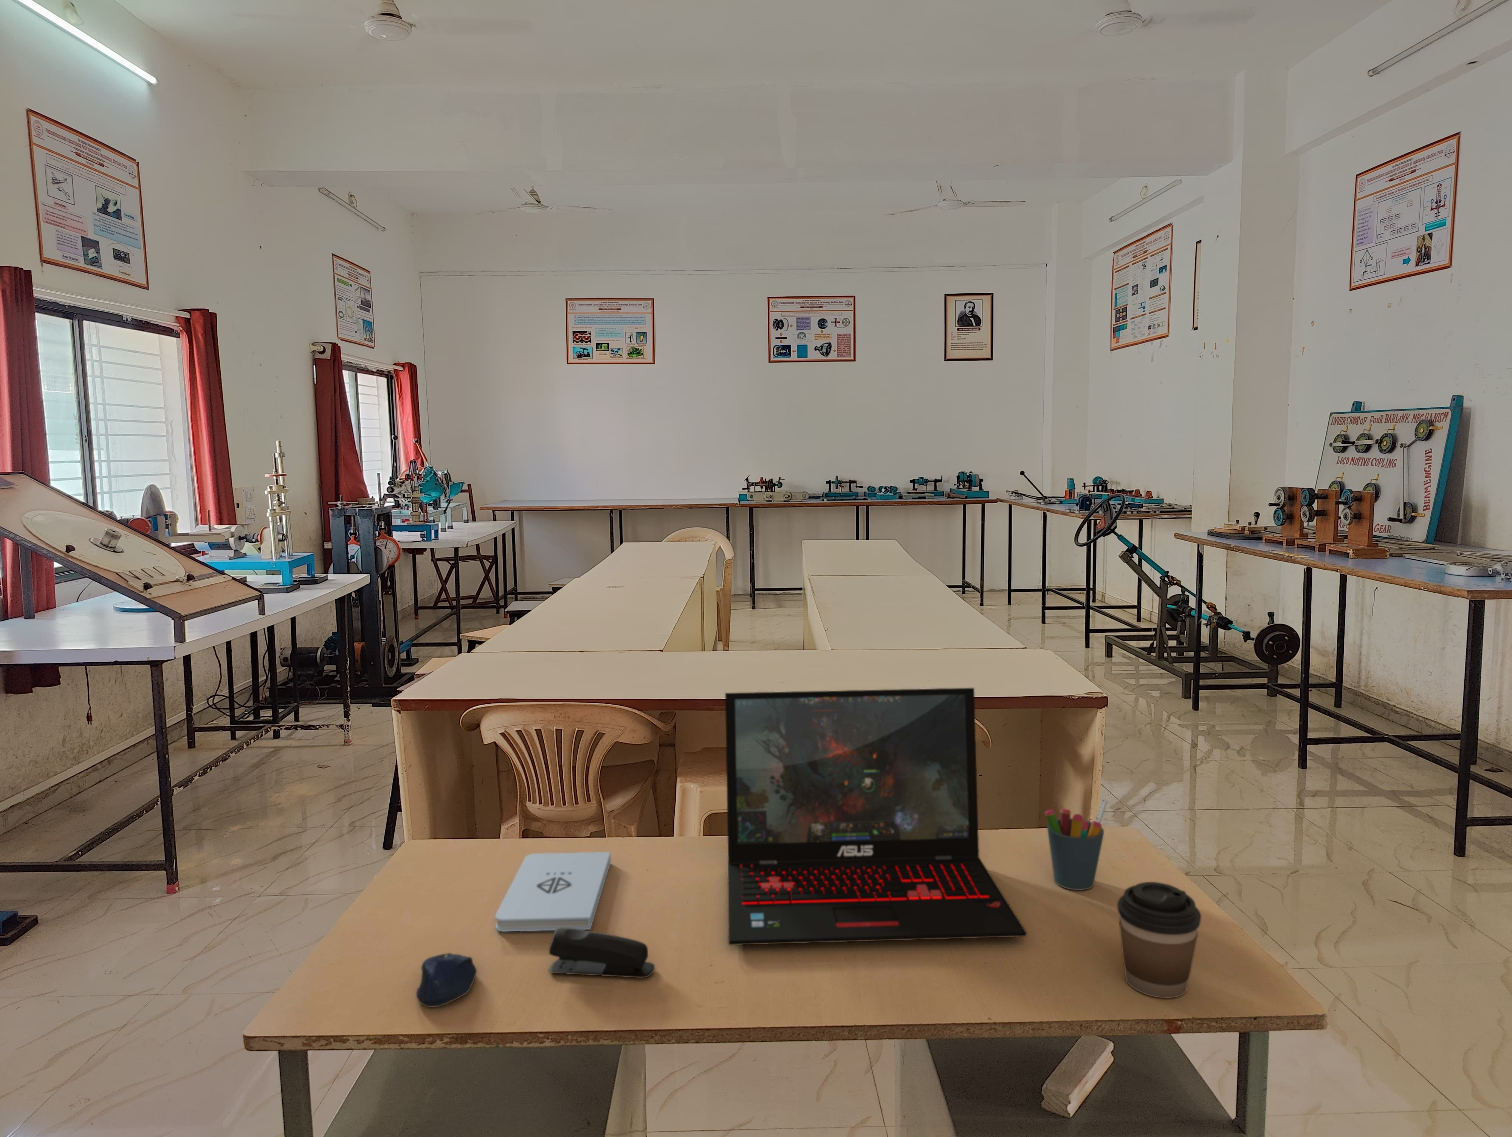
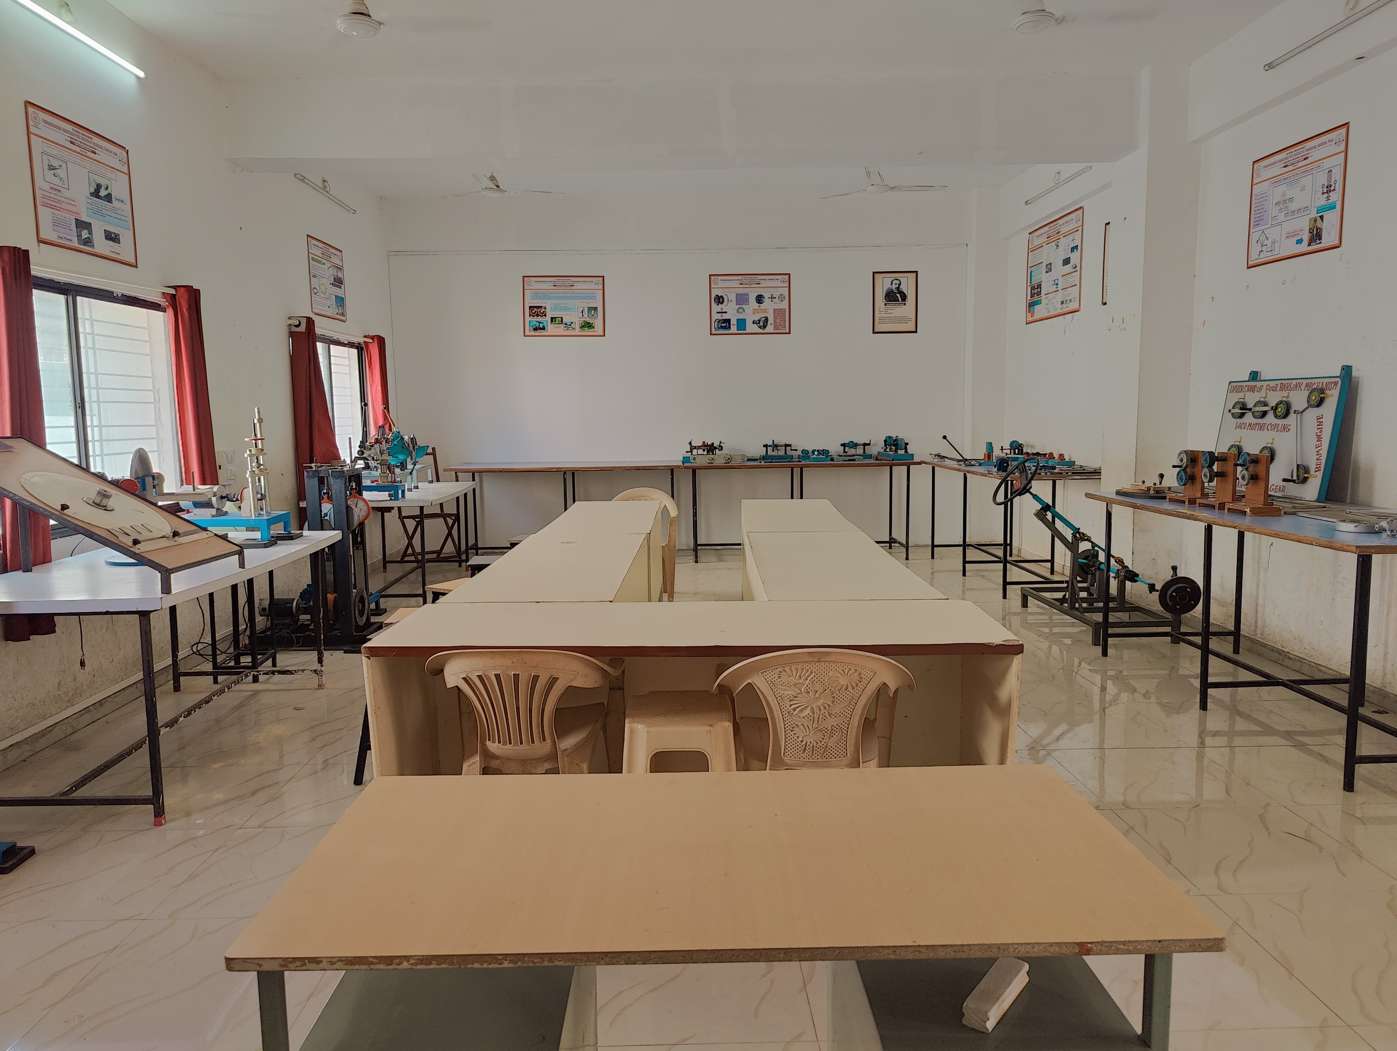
- coffee cup [1117,881,1201,998]
- notepad [494,852,611,932]
- computer mouse [416,953,477,1008]
- laptop [725,687,1027,946]
- stapler [548,928,654,978]
- pen holder [1044,797,1108,891]
